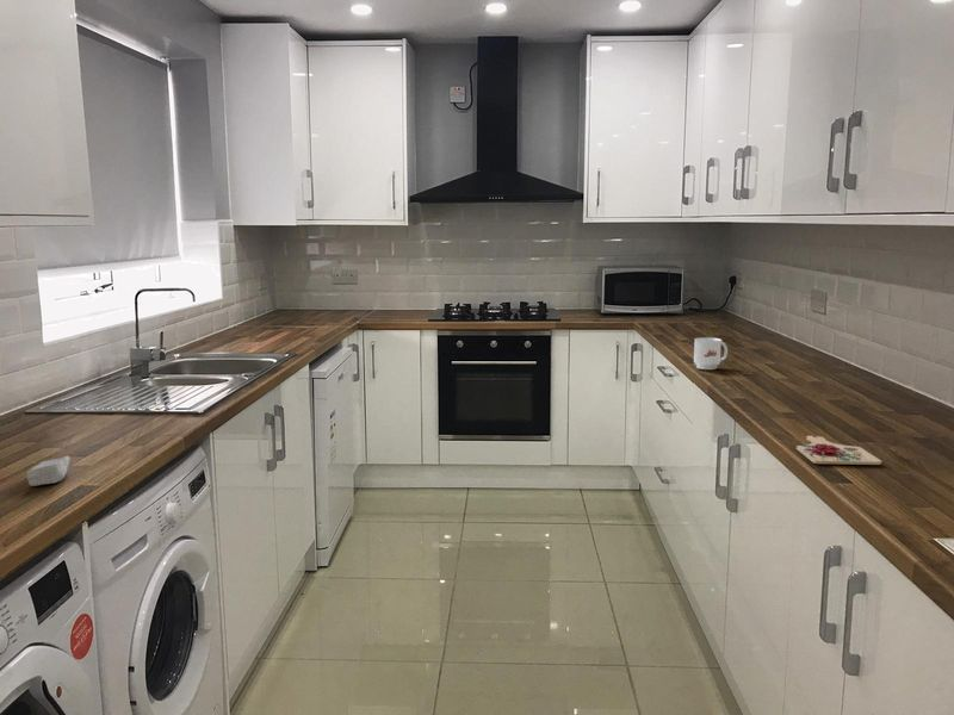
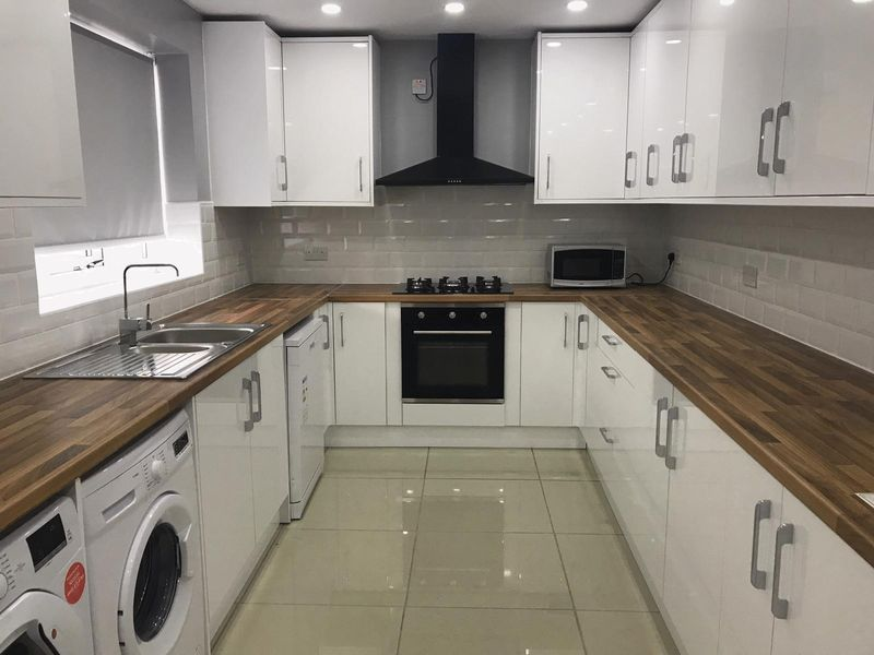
- soap bar [26,455,72,487]
- cutting board [795,435,882,466]
- mug [693,336,729,371]
